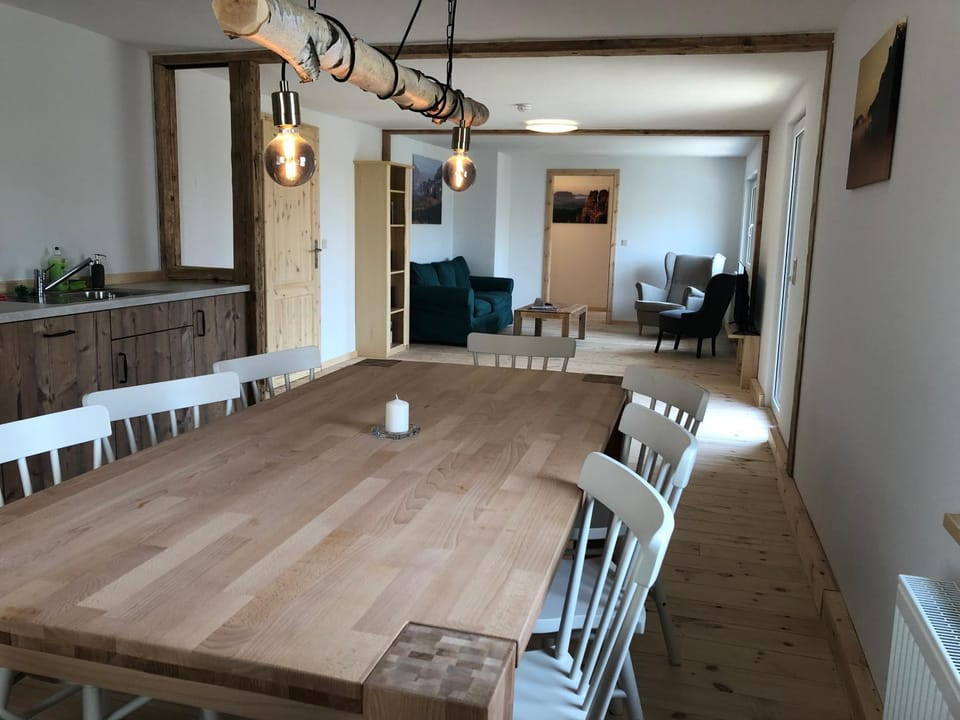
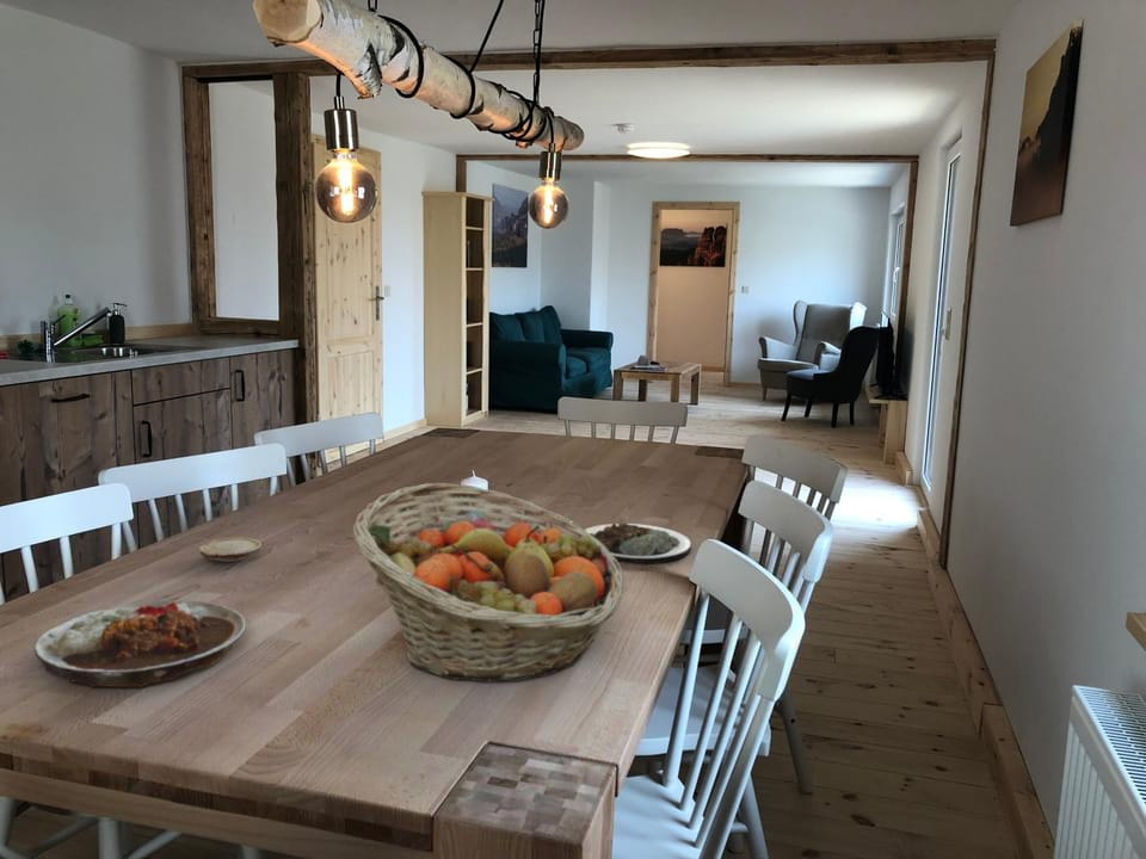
+ wood slice [198,537,263,563]
+ plate [584,523,692,564]
+ fruit basket [352,482,626,682]
+ plate [33,599,247,688]
